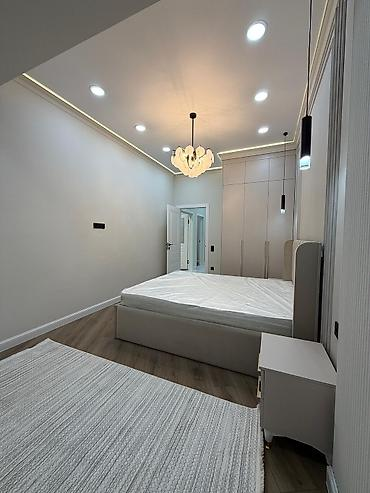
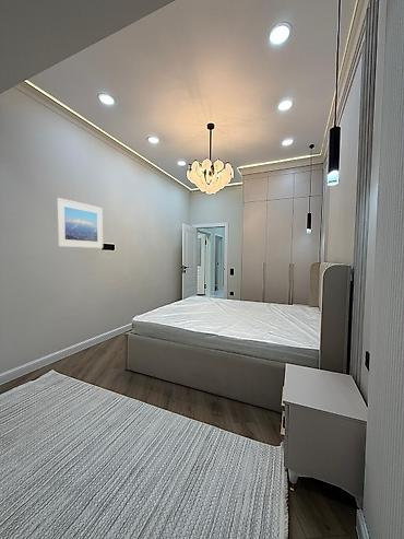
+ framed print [56,197,104,249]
